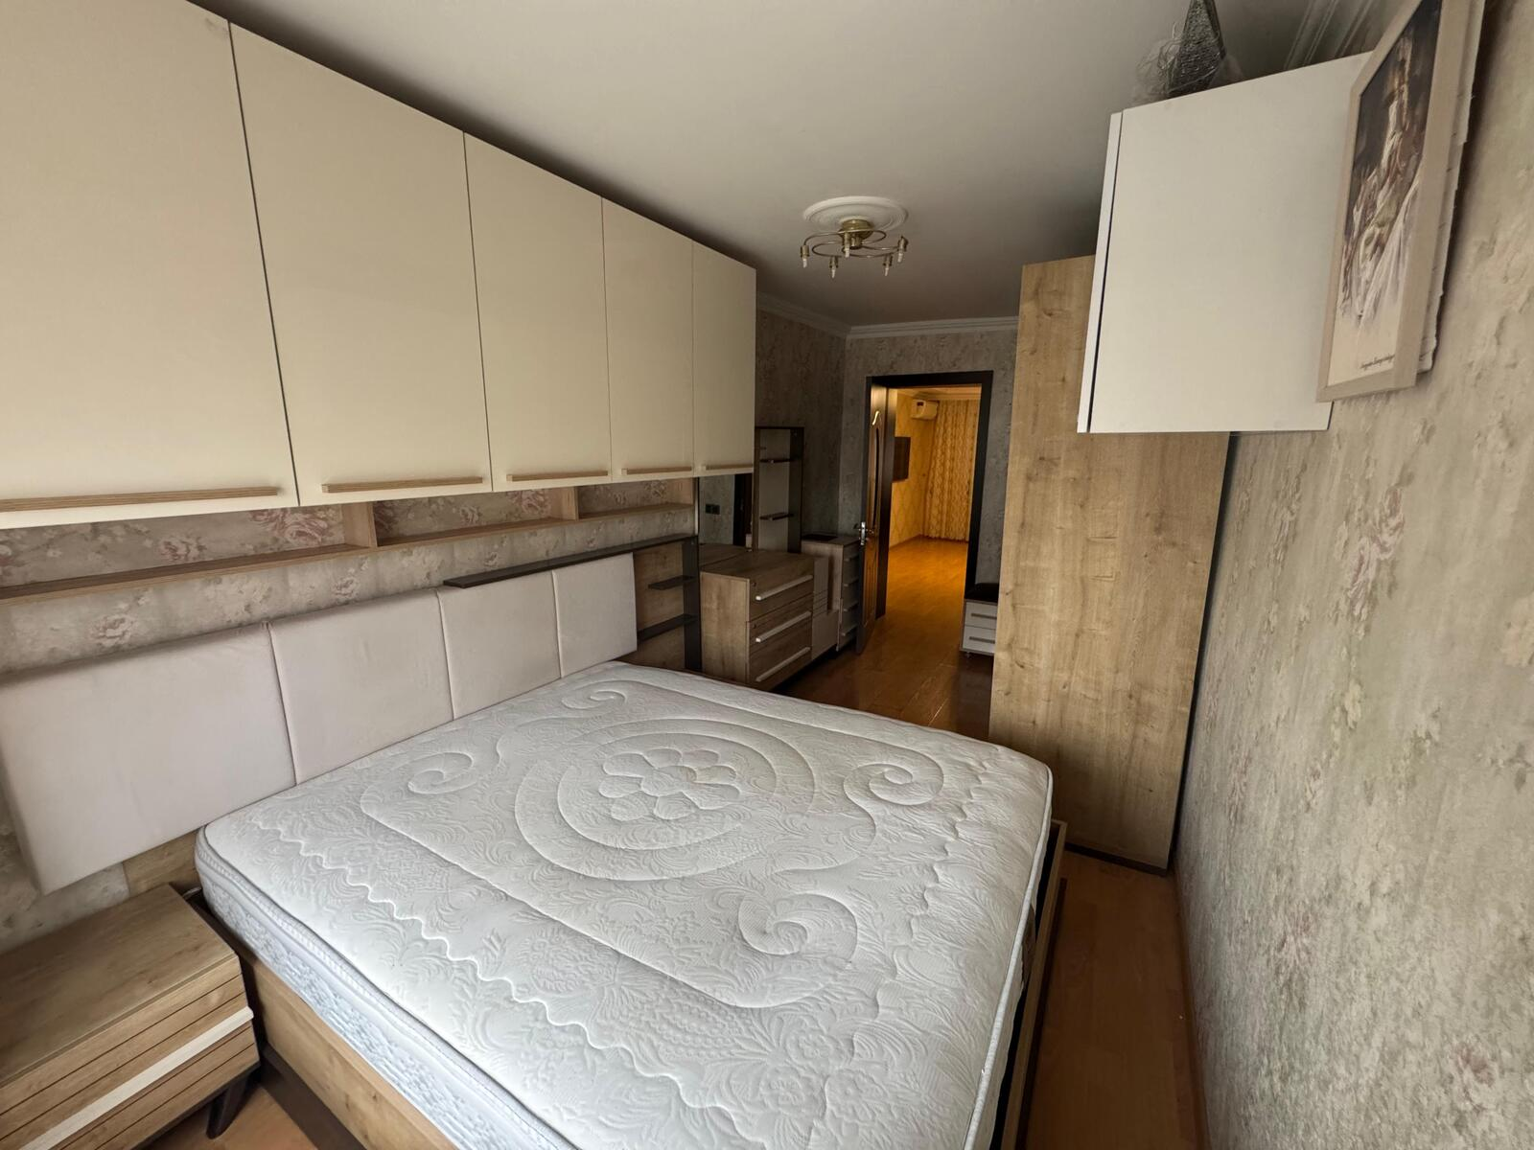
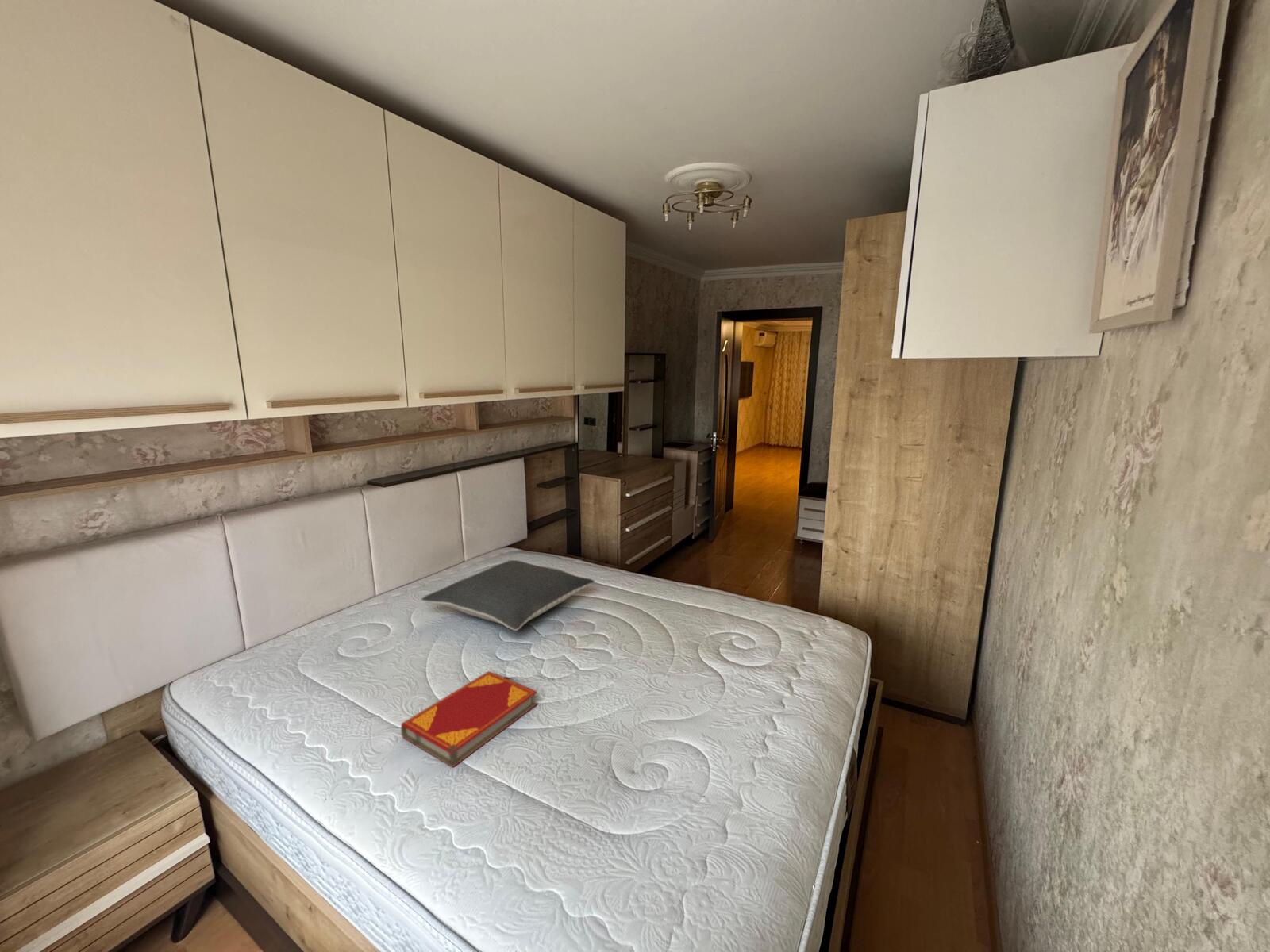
+ hardback book [400,670,538,768]
+ pillow [421,559,595,631]
